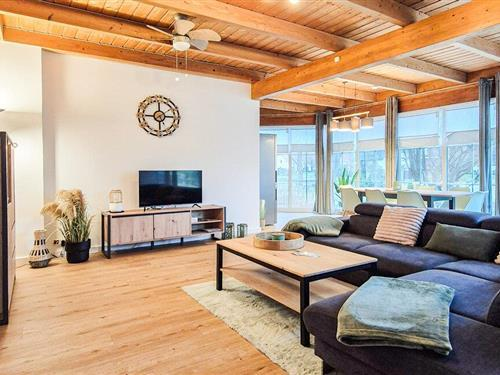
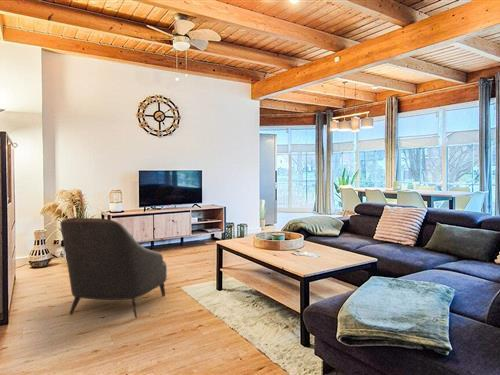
+ armchair [59,217,168,319]
